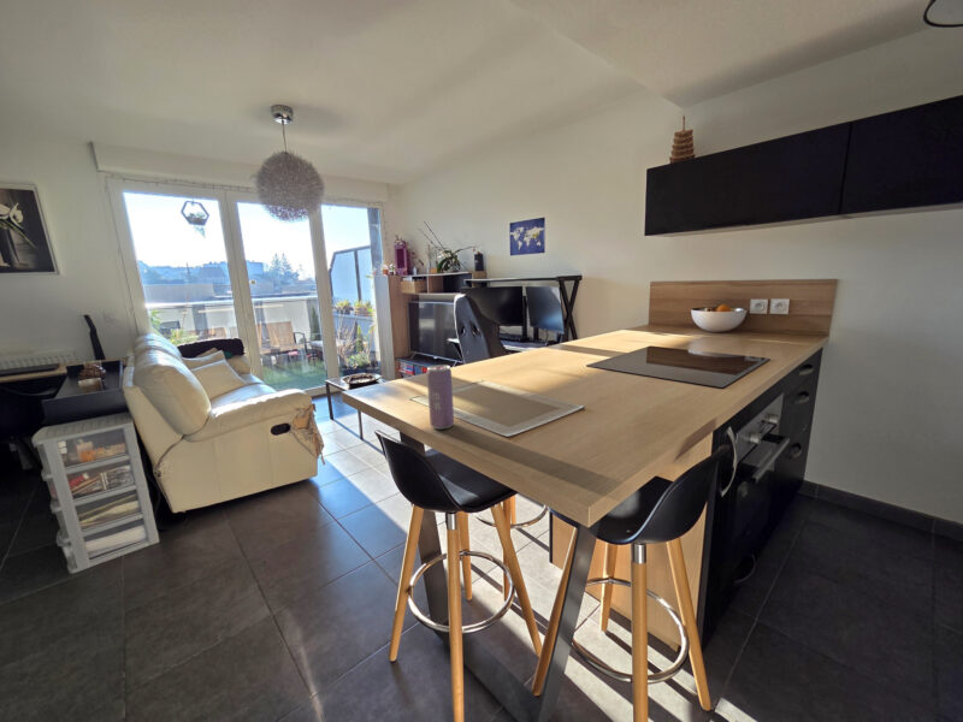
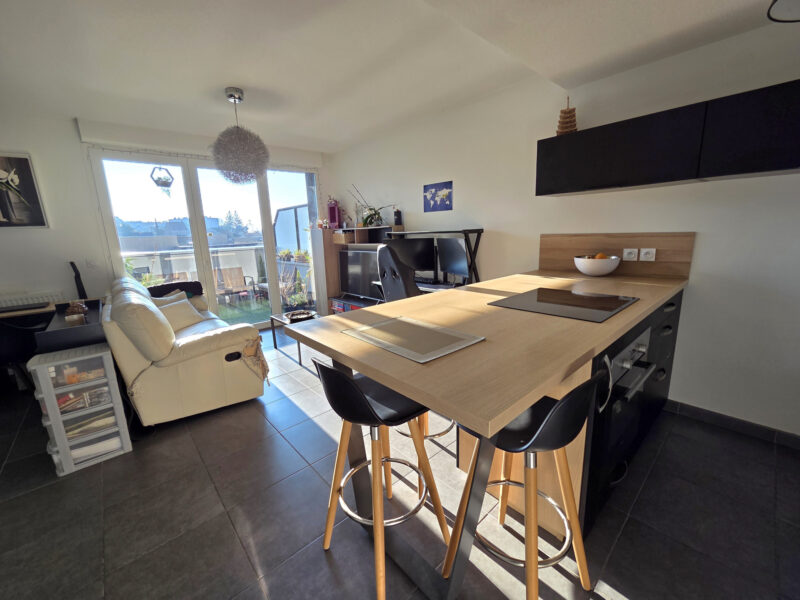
- beverage can [426,363,455,431]
